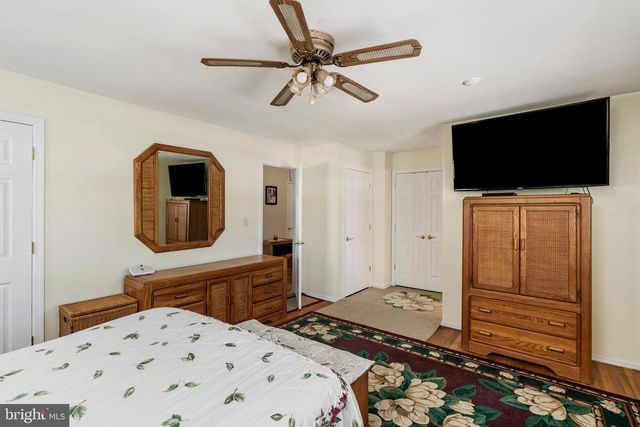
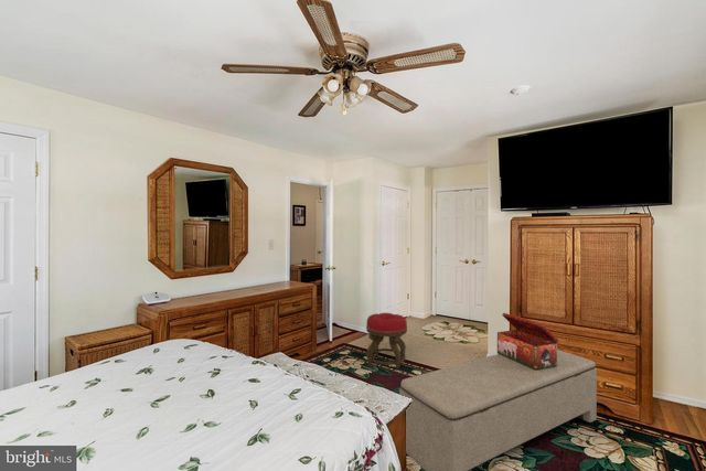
+ decorative box [496,312,559,371]
+ stool [365,312,408,370]
+ bench [398,349,598,471]
